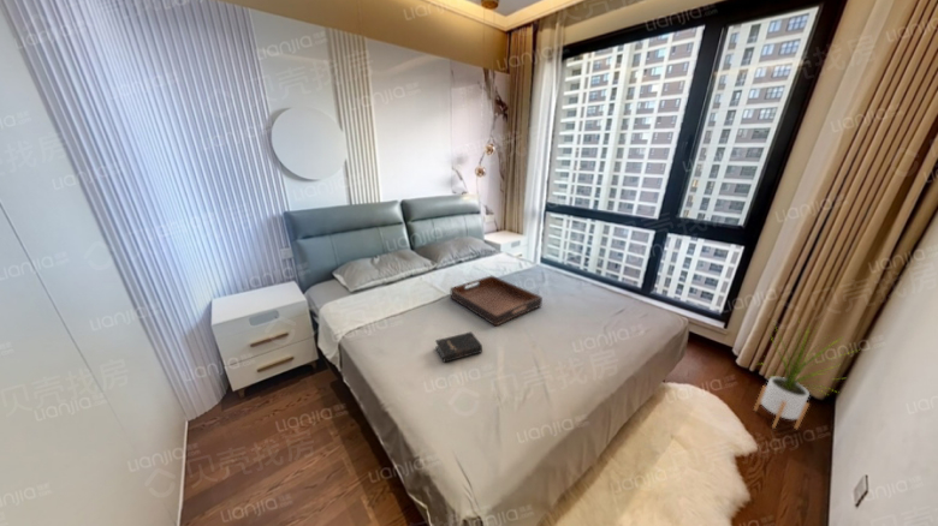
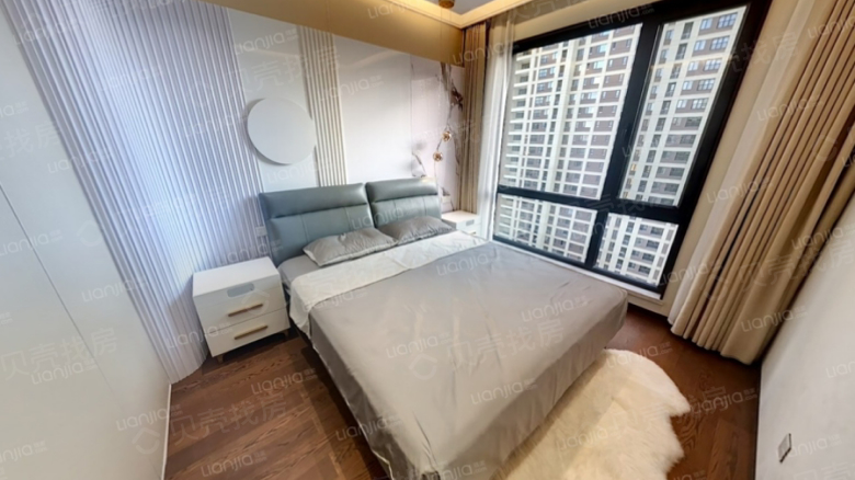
- serving tray [450,275,544,328]
- house plant [753,318,860,430]
- hardback book [434,330,483,364]
